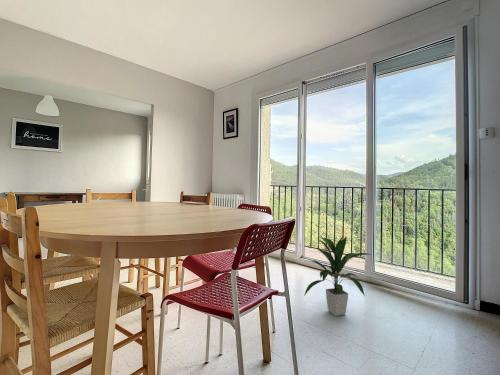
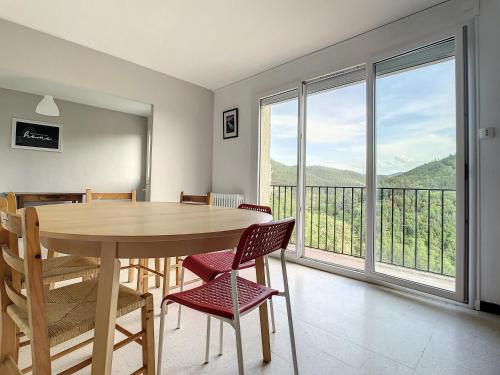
- indoor plant [303,235,374,317]
